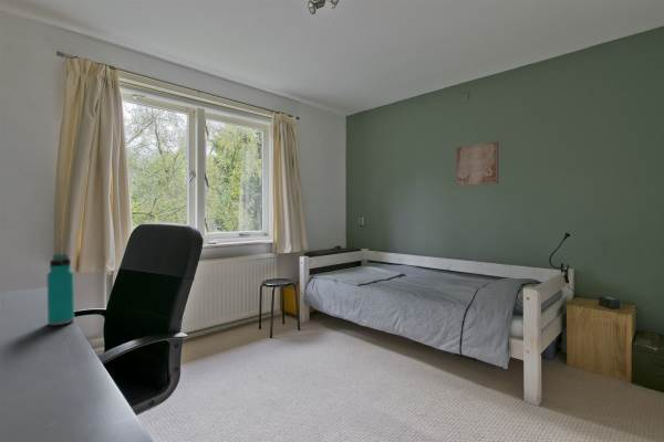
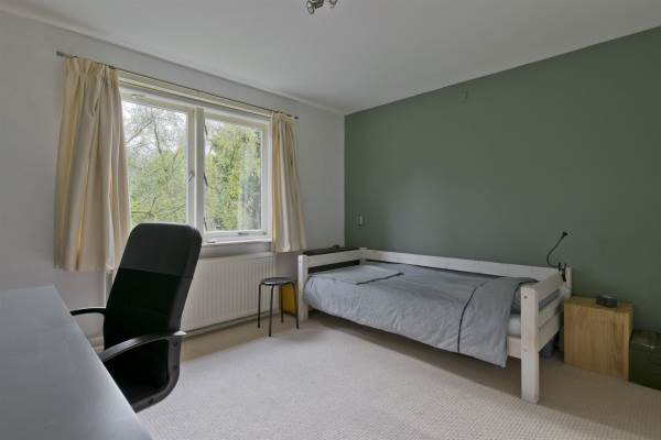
- wall art [455,140,500,187]
- water bottle [45,253,75,326]
